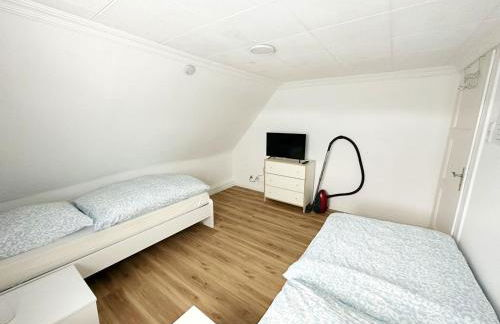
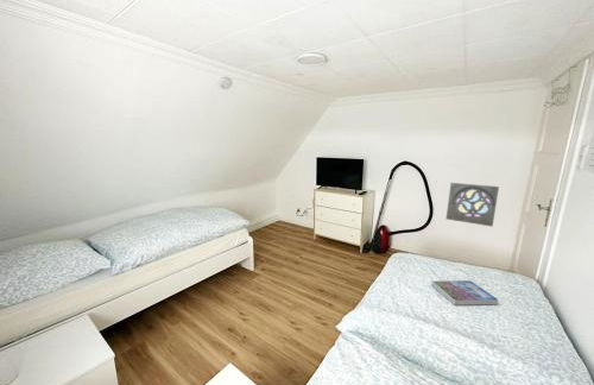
+ wall ornament [446,182,500,228]
+ book [431,279,499,307]
